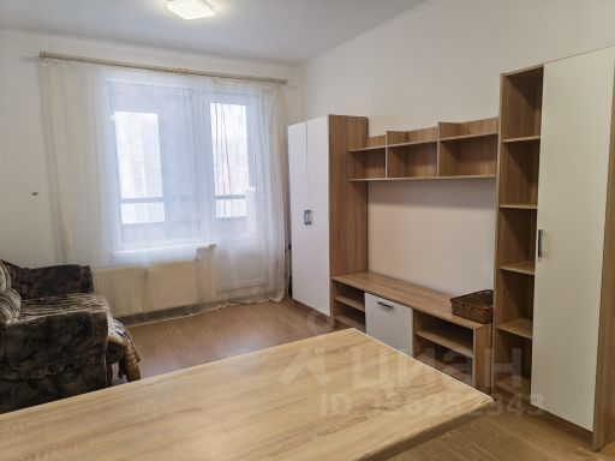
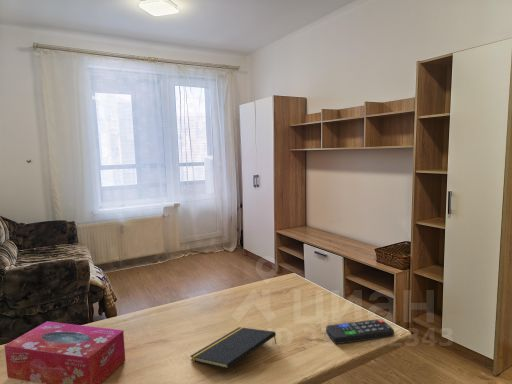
+ remote control [325,318,395,345]
+ notepad [189,326,277,370]
+ tissue box [3,320,126,384]
